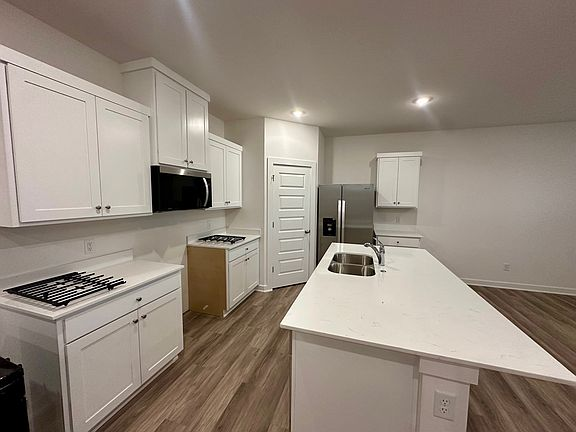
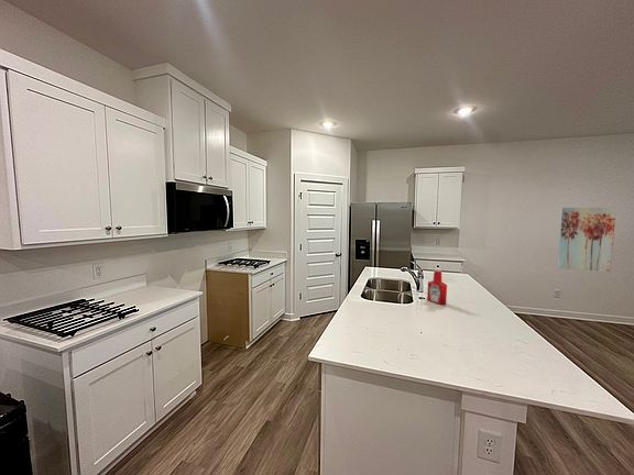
+ soap bottle [426,267,448,306]
+ wall art [557,207,617,273]
